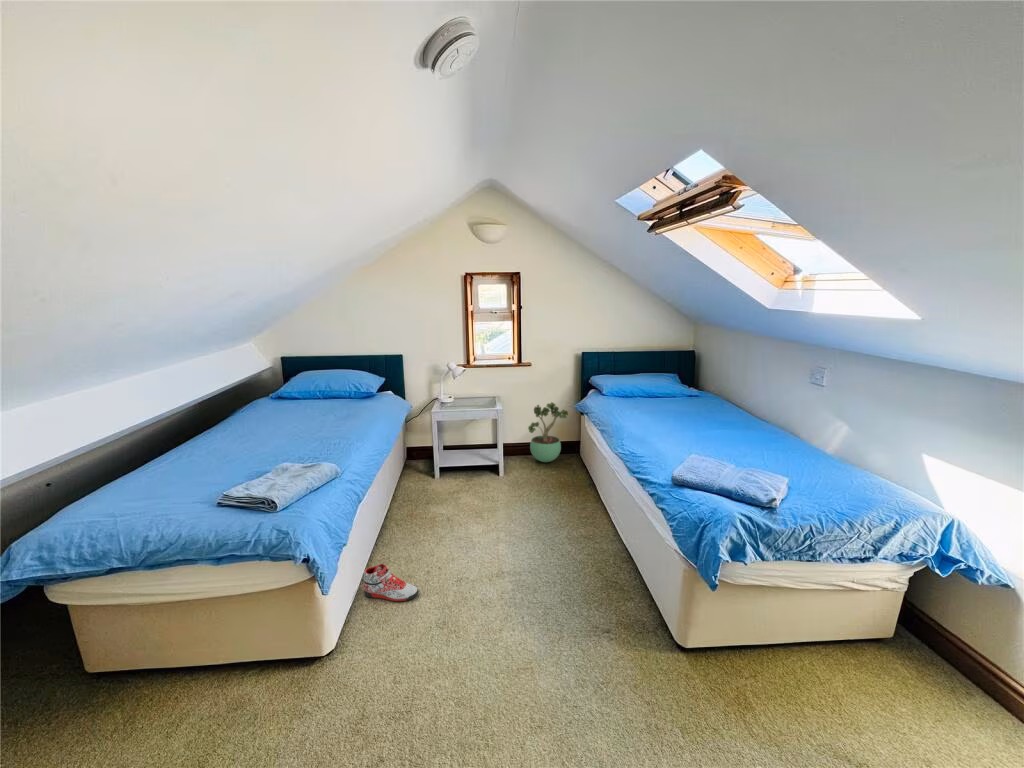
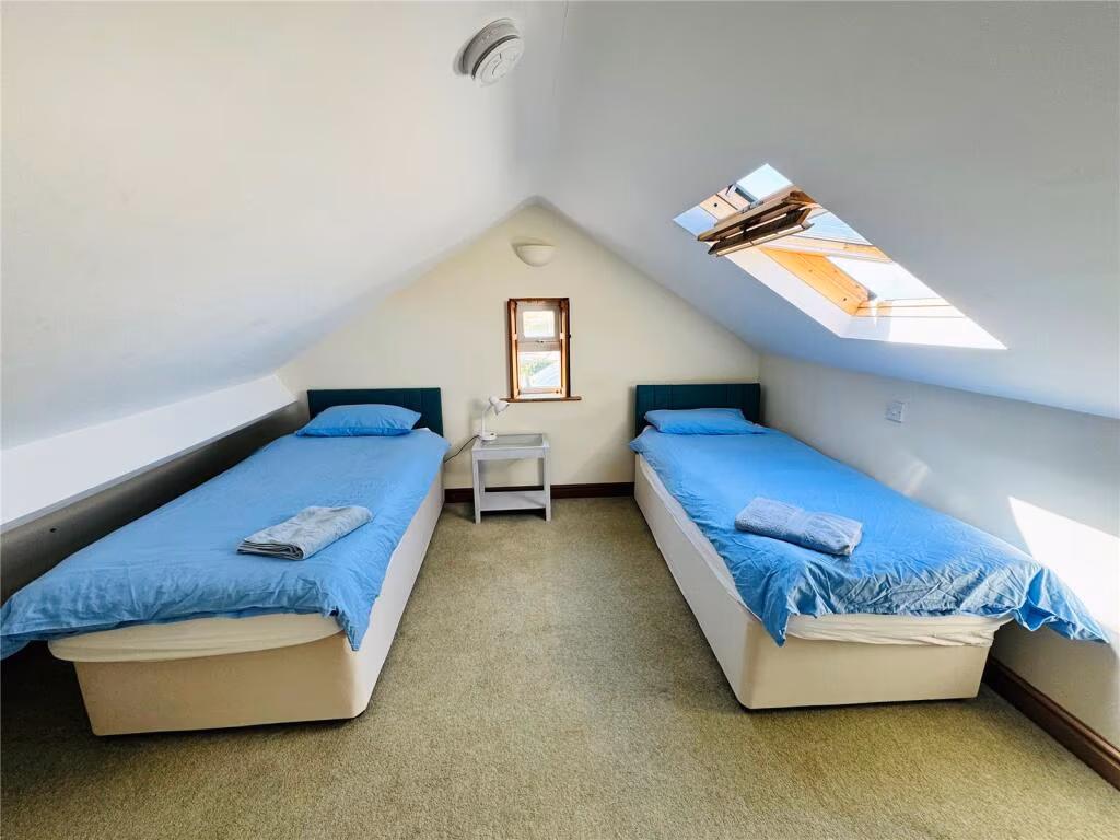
- sneaker [362,563,420,602]
- potted plant [527,401,569,463]
